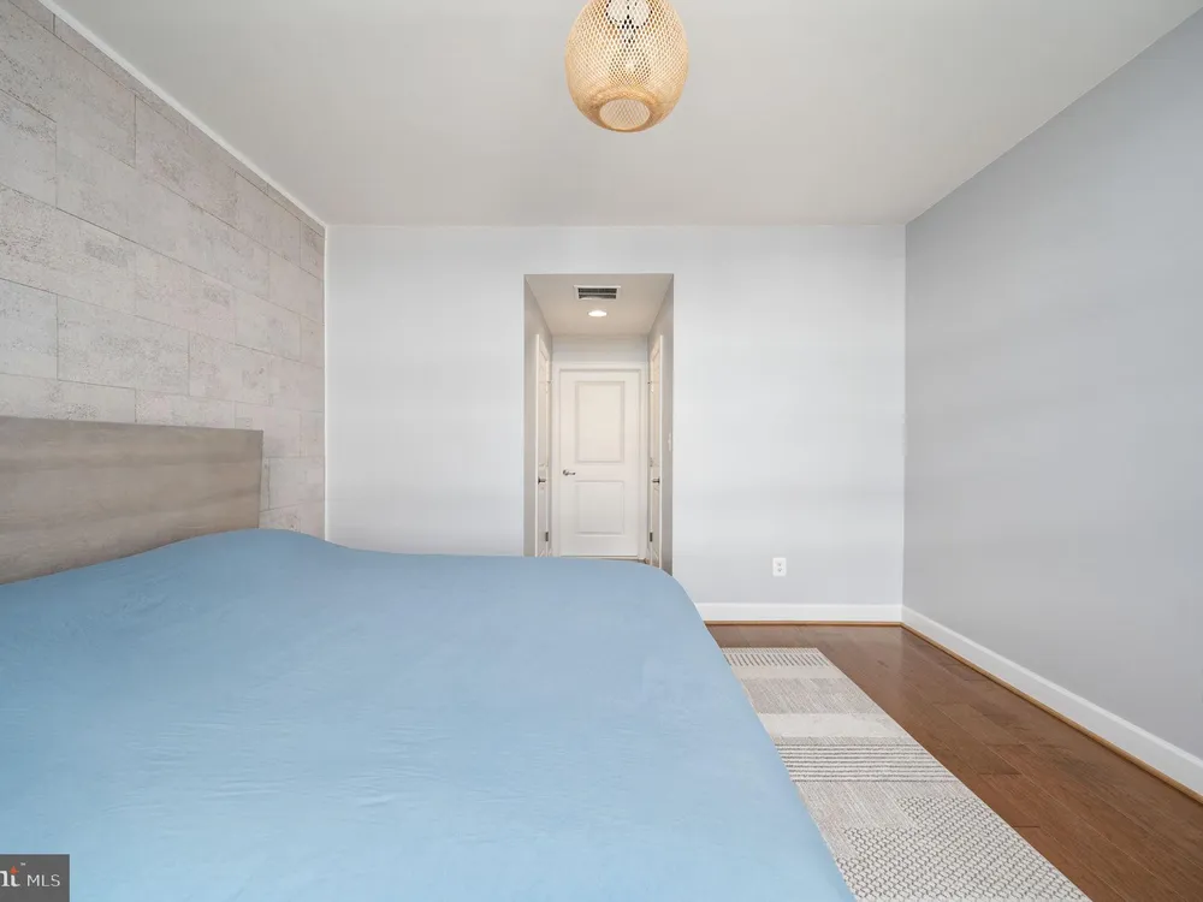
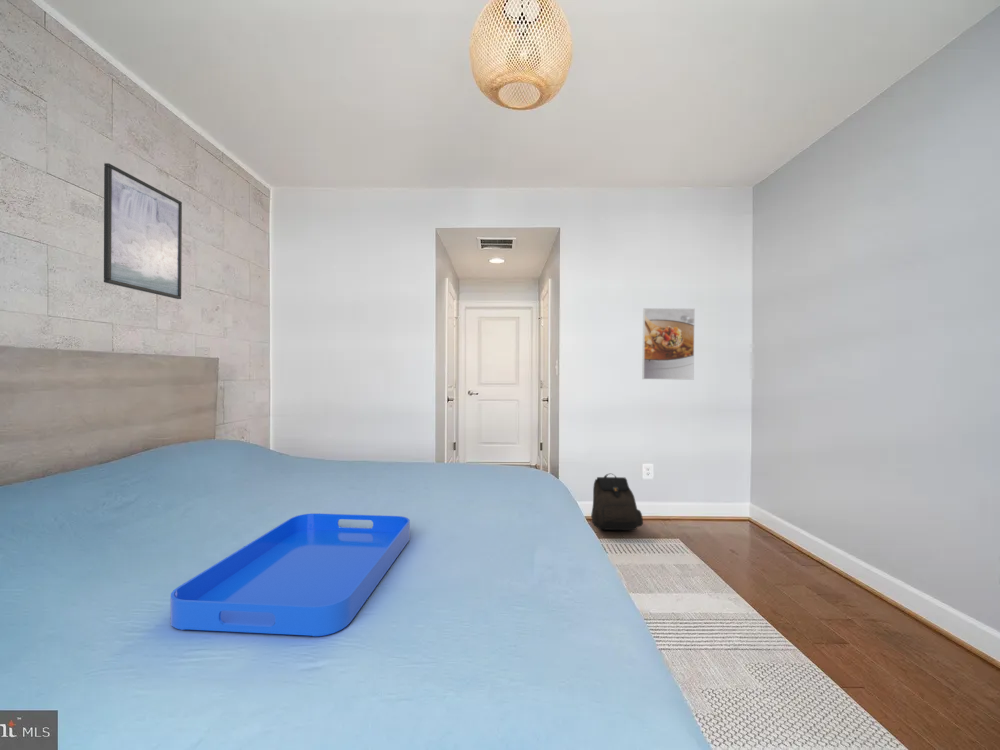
+ backpack [590,473,644,531]
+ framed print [641,307,696,381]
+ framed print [103,162,183,300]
+ serving tray [169,512,411,637]
